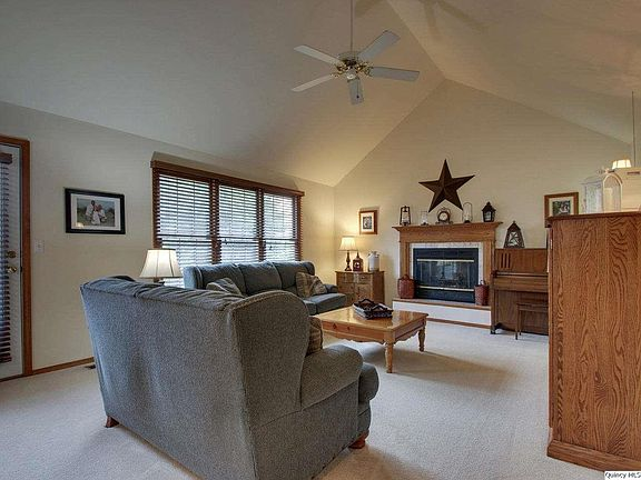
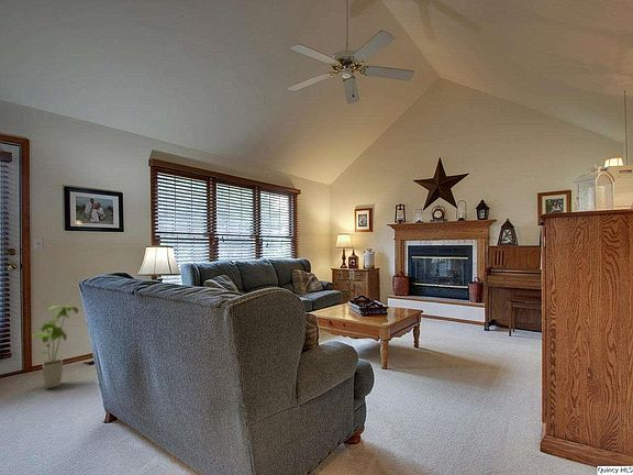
+ house plant [31,305,79,389]
